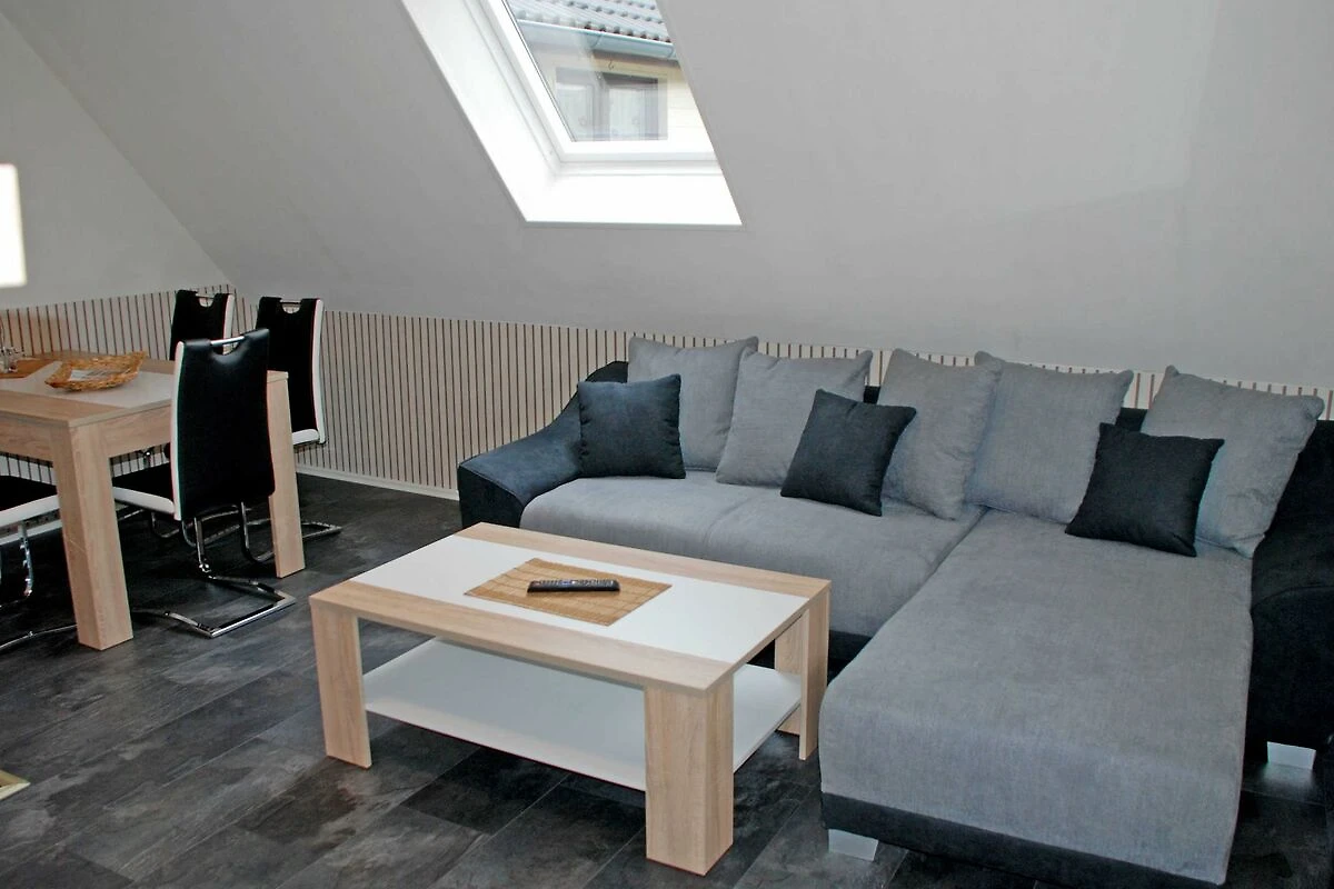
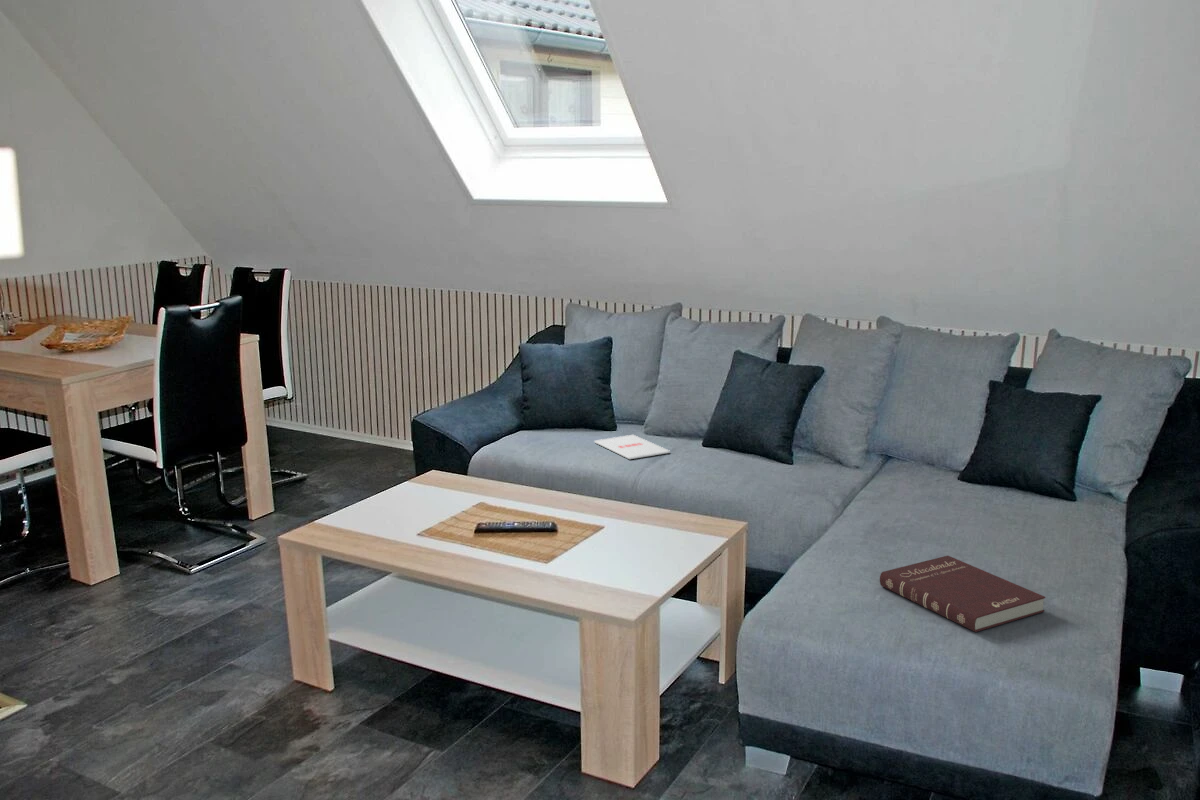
+ magazine [593,434,671,460]
+ book [879,555,1046,633]
